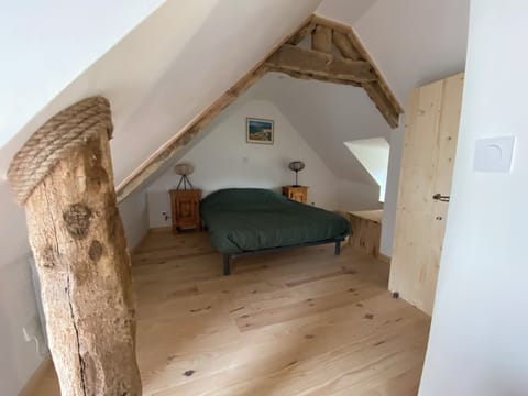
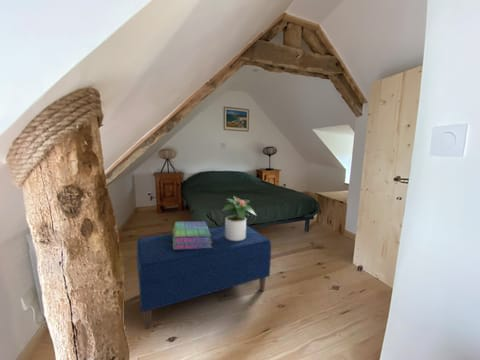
+ stack of books [172,221,212,250]
+ potted plant [221,195,258,241]
+ bench [136,224,272,330]
